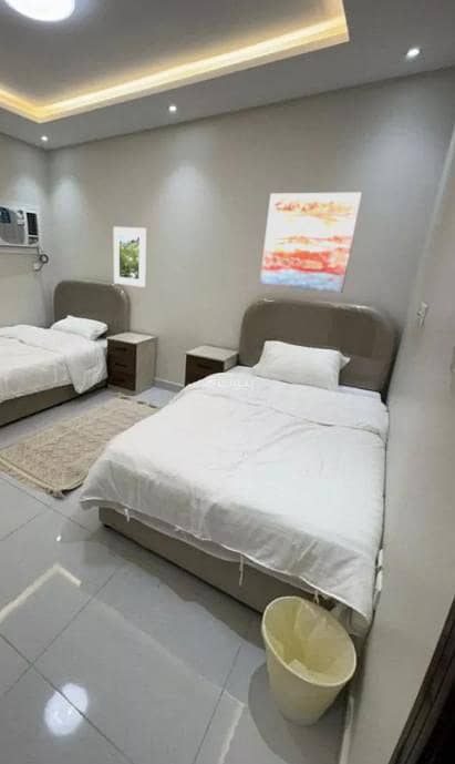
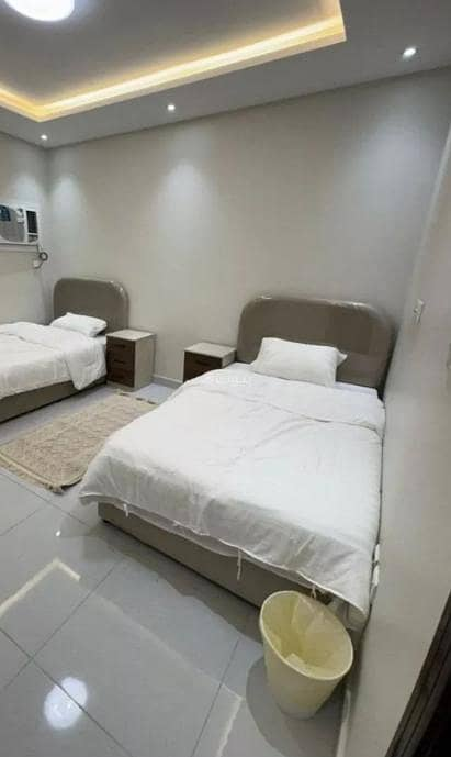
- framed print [113,226,147,288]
- wall art [259,192,363,294]
